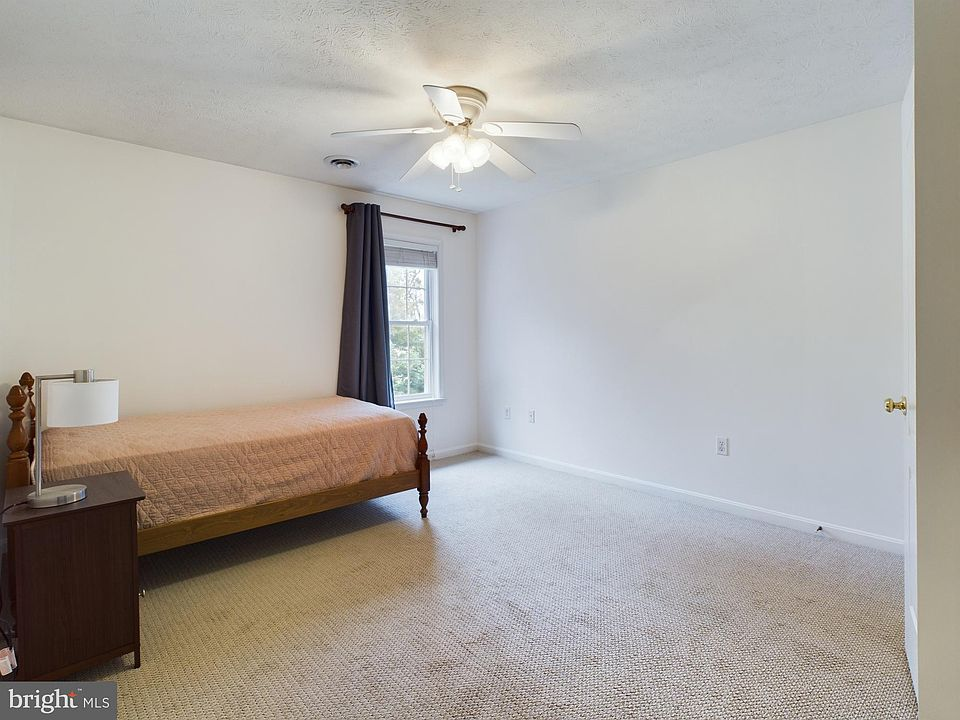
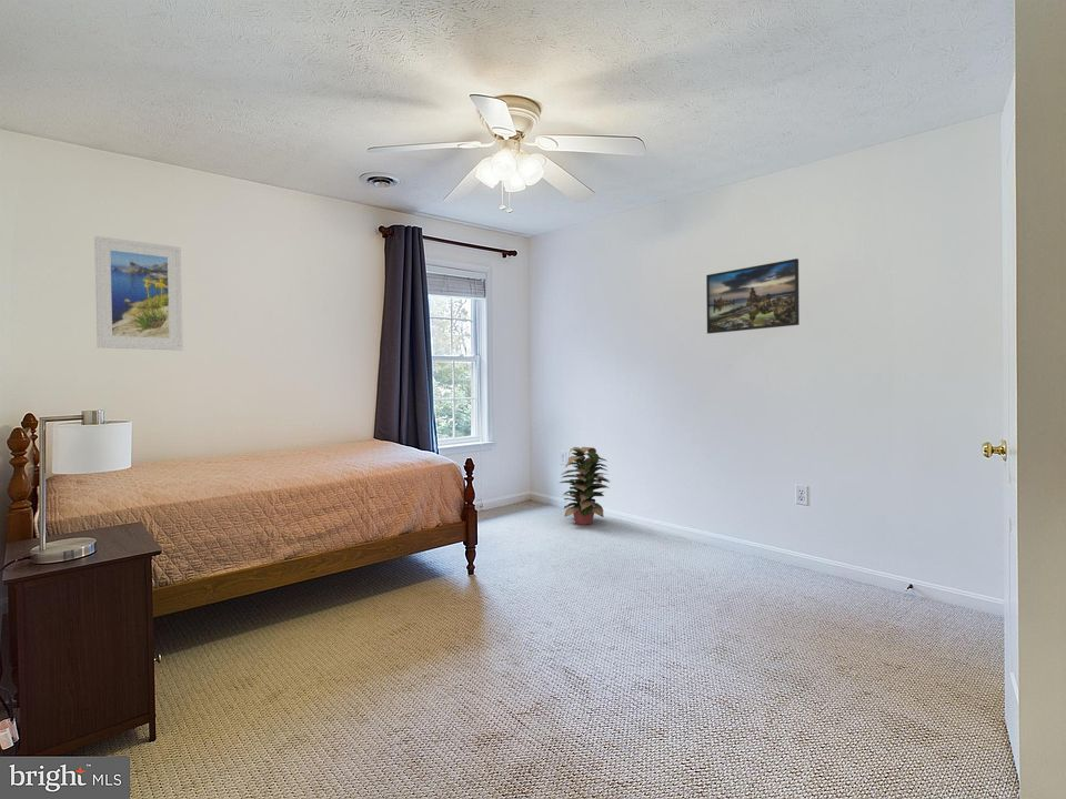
+ decorative plant [560,446,611,526]
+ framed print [93,235,184,352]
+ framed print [705,257,801,335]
